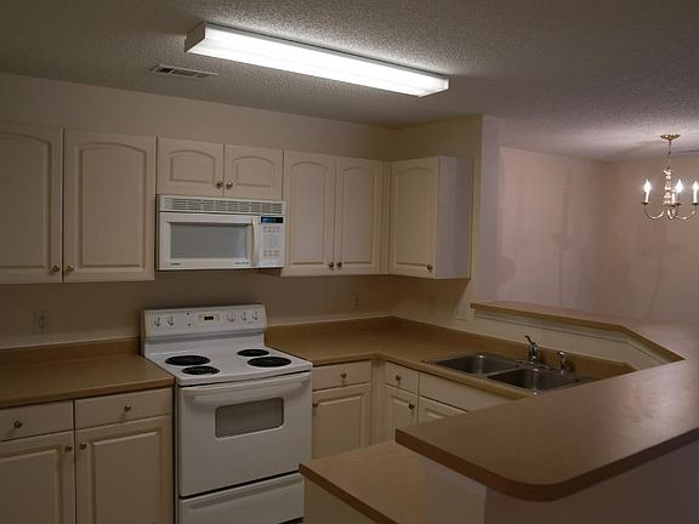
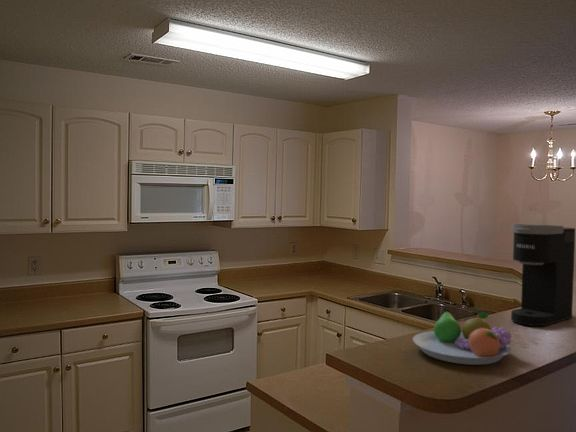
+ coffee maker [510,223,576,327]
+ fruit bowl [412,311,513,366]
